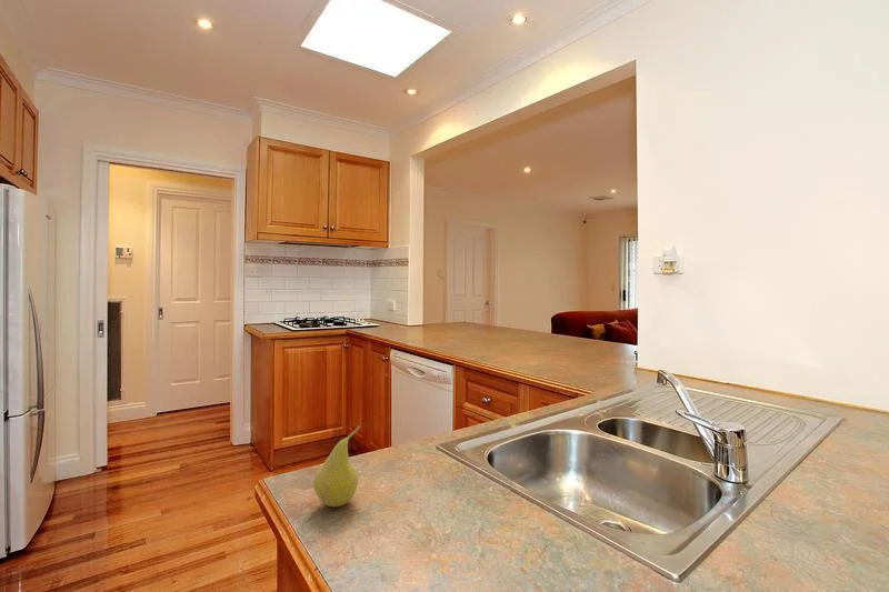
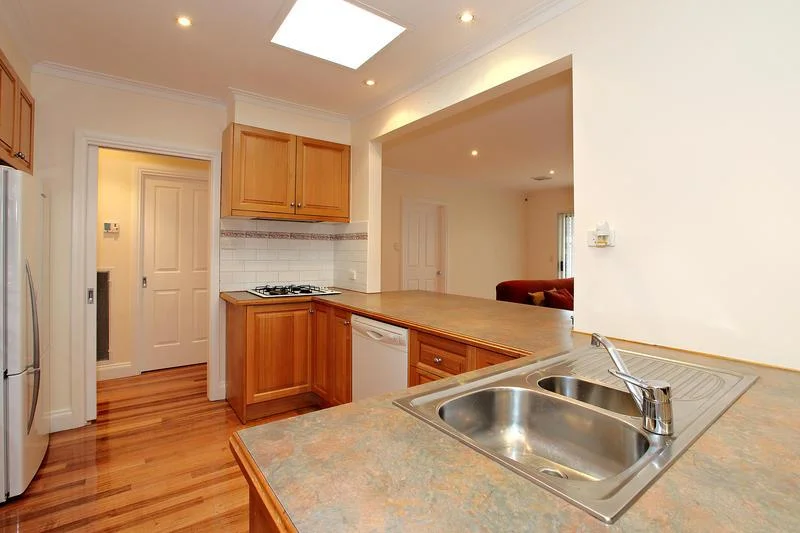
- fruit [312,424,361,508]
